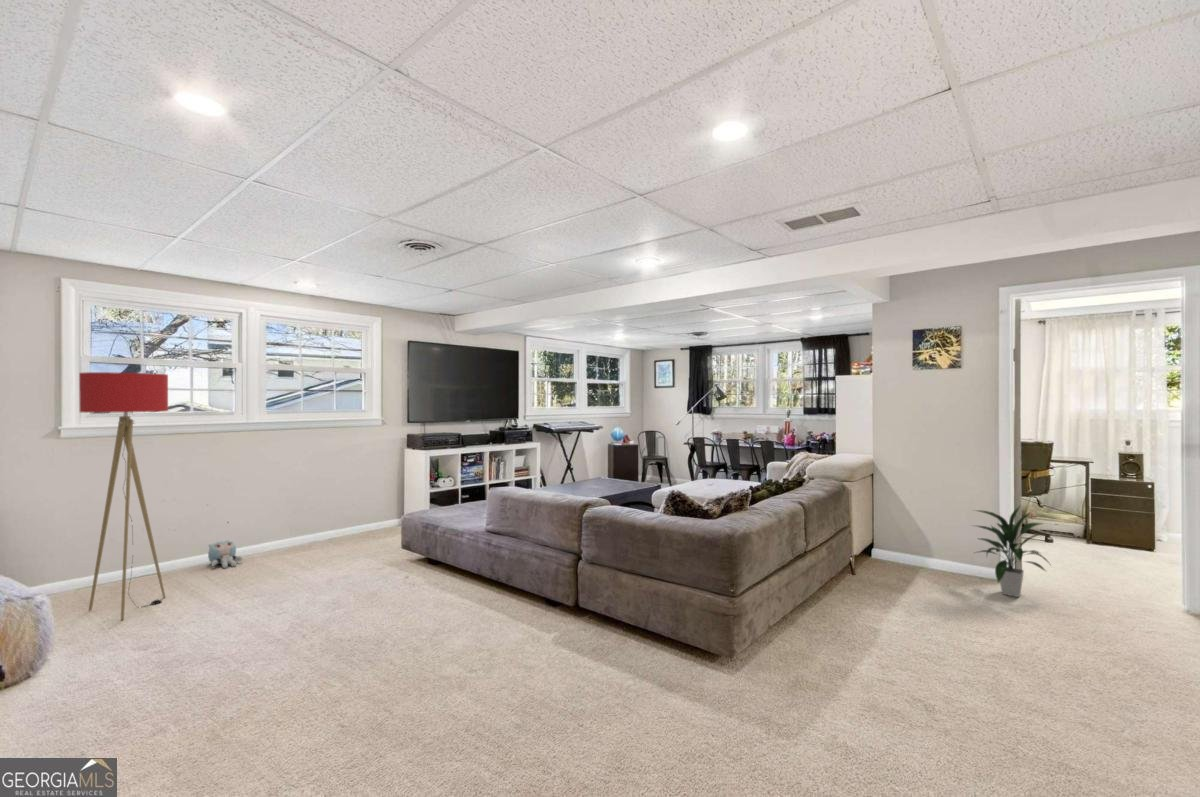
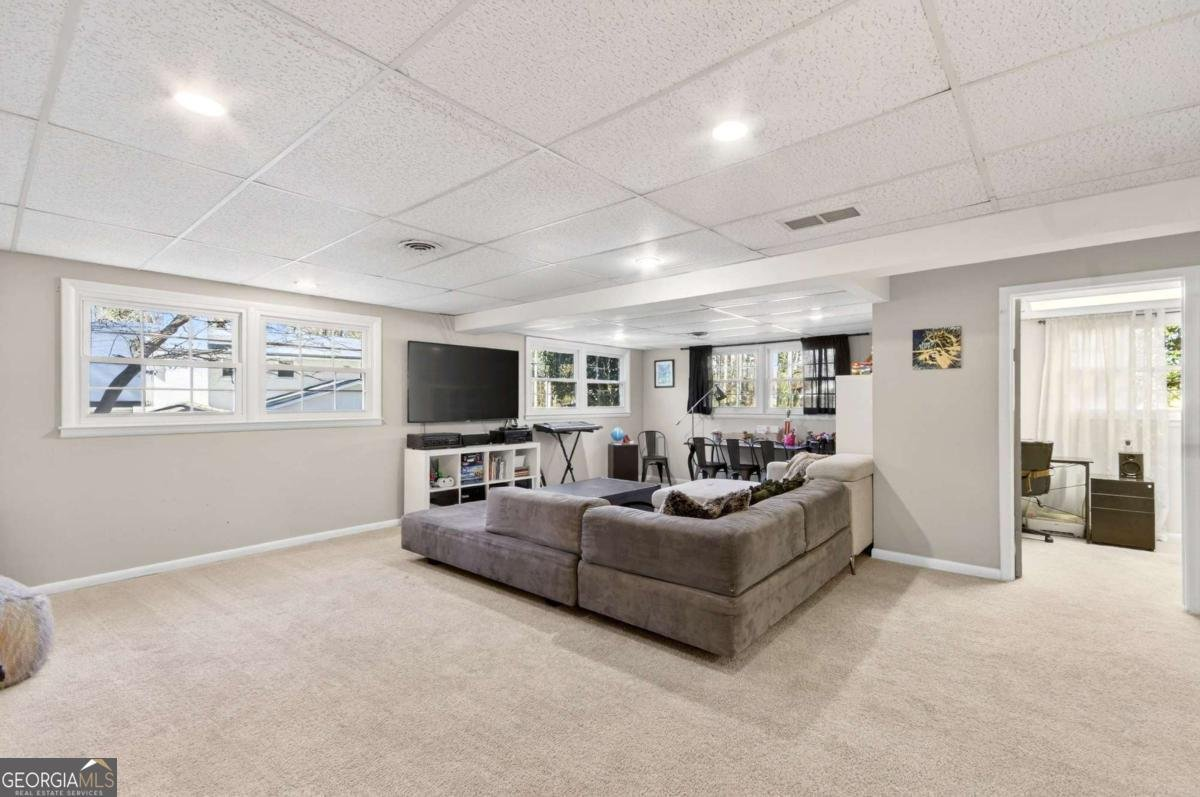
- plush toy [207,539,243,569]
- floor lamp [78,371,169,621]
- indoor plant [969,503,1053,598]
